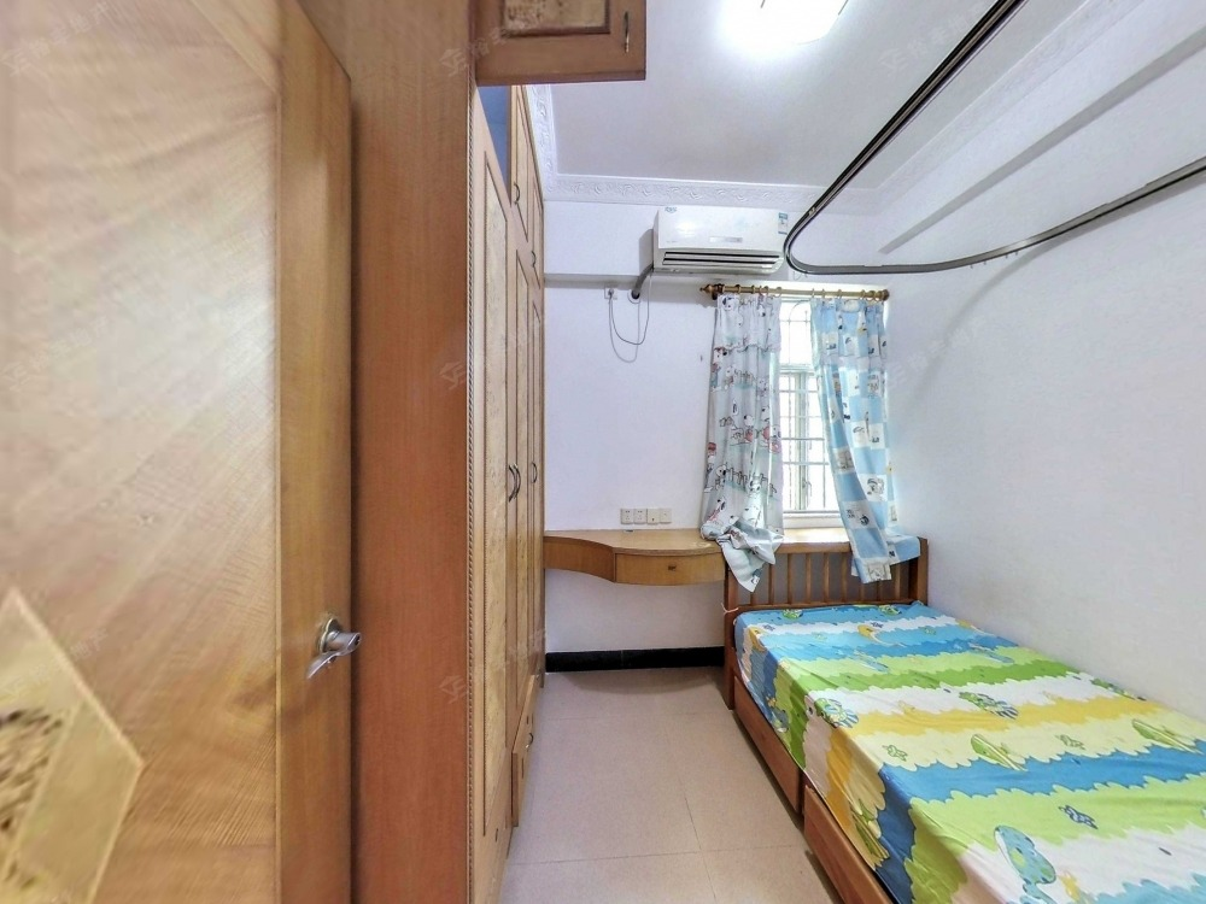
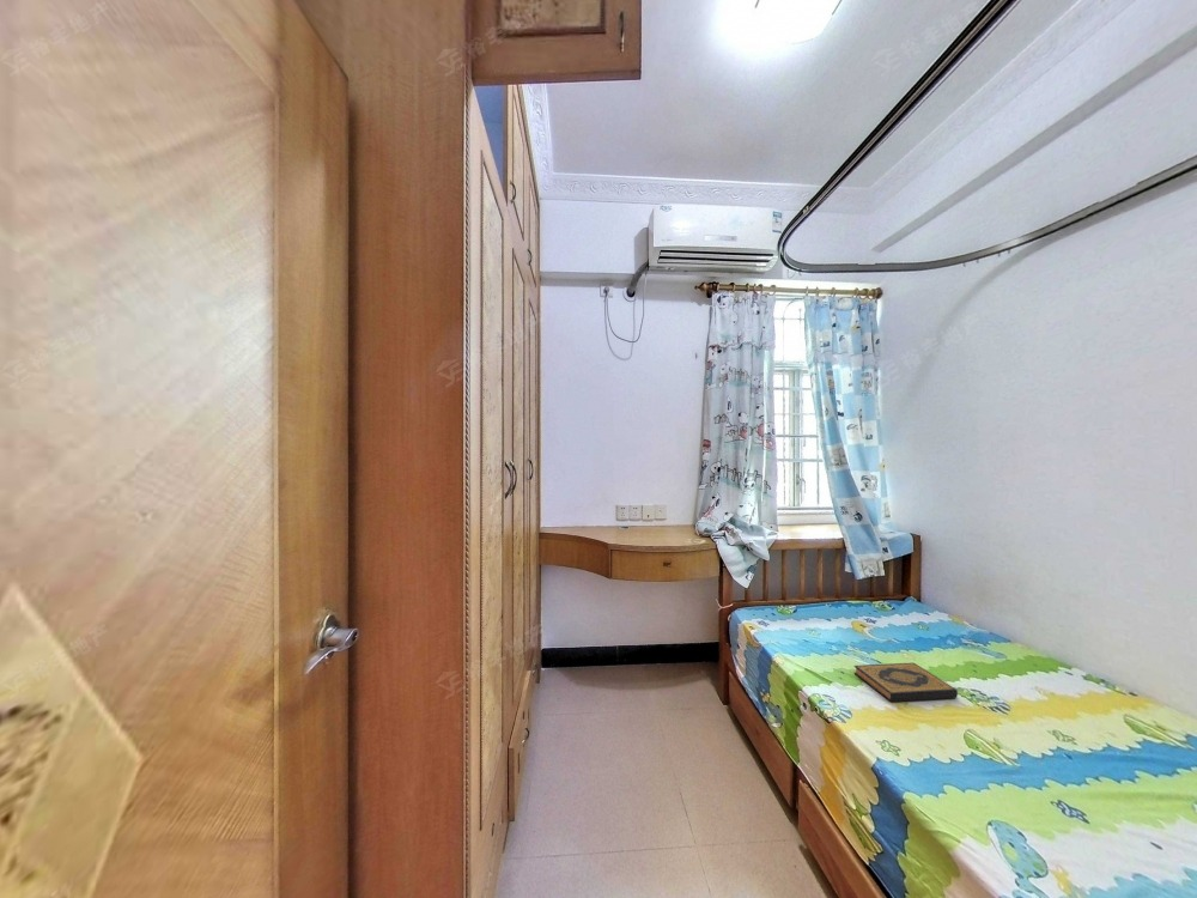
+ hardback book [852,662,959,703]
